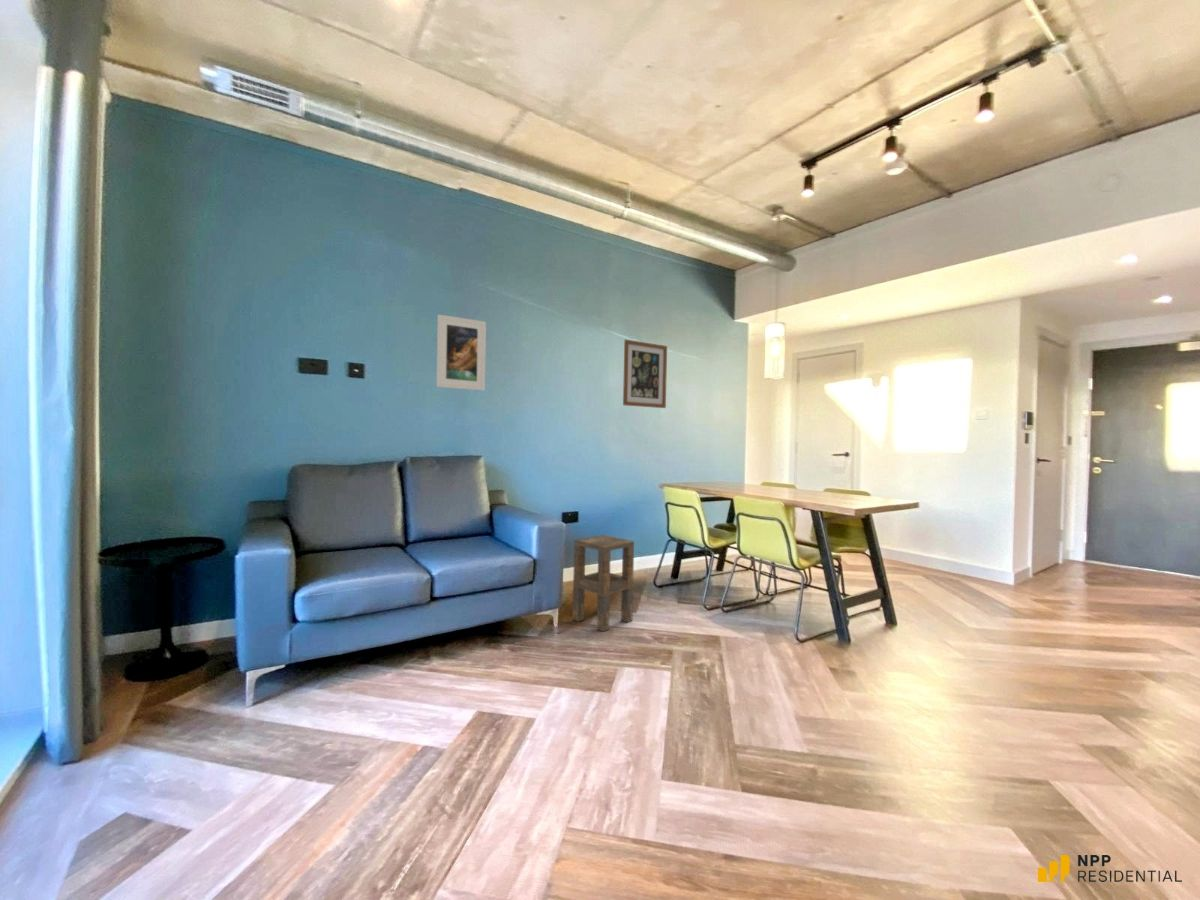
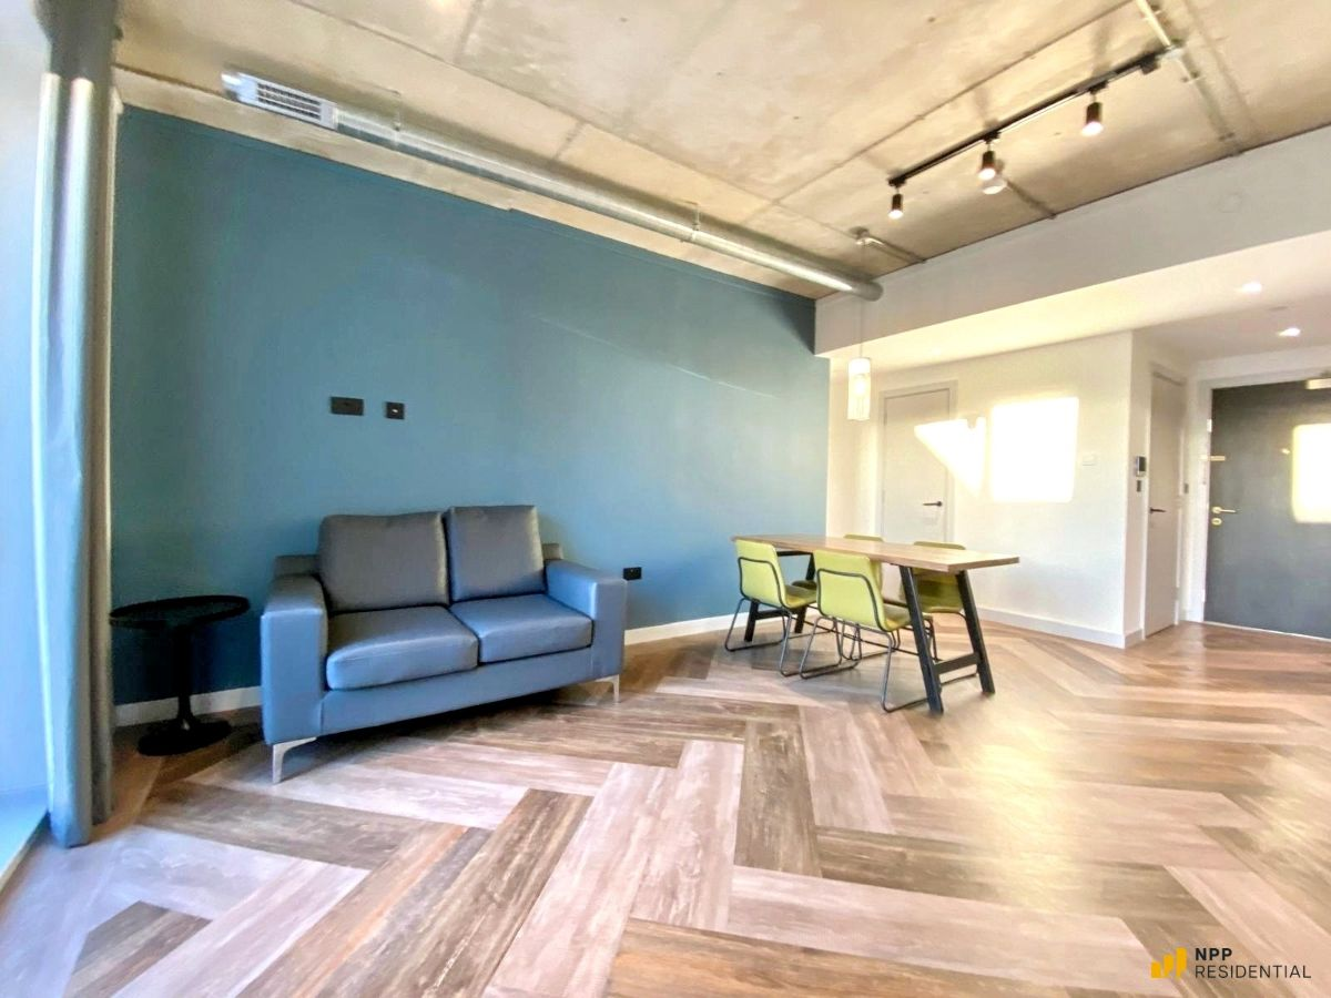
- side table [572,534,635,632]
- wall art [622,339,668,409]
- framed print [436,314,487,391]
